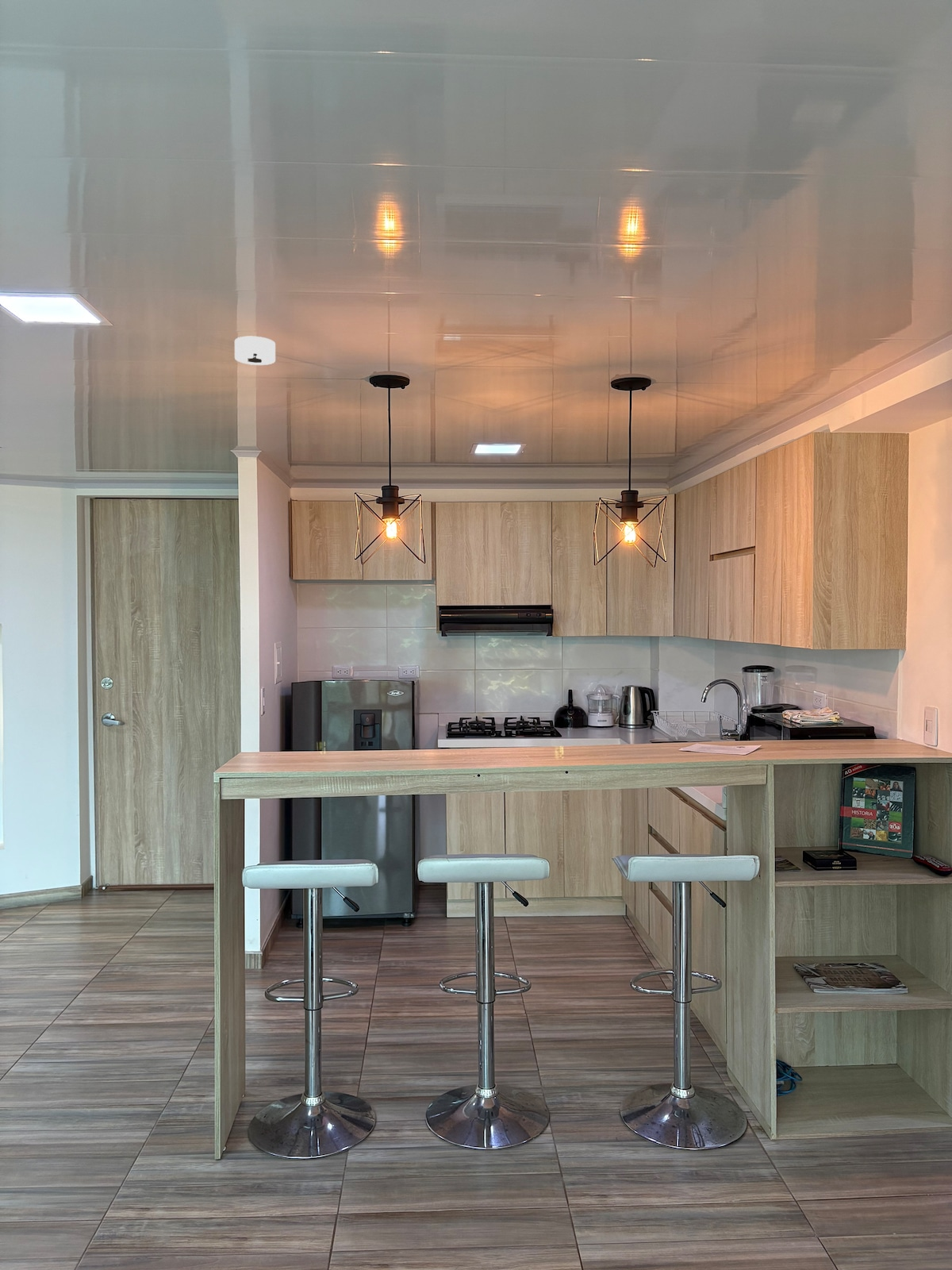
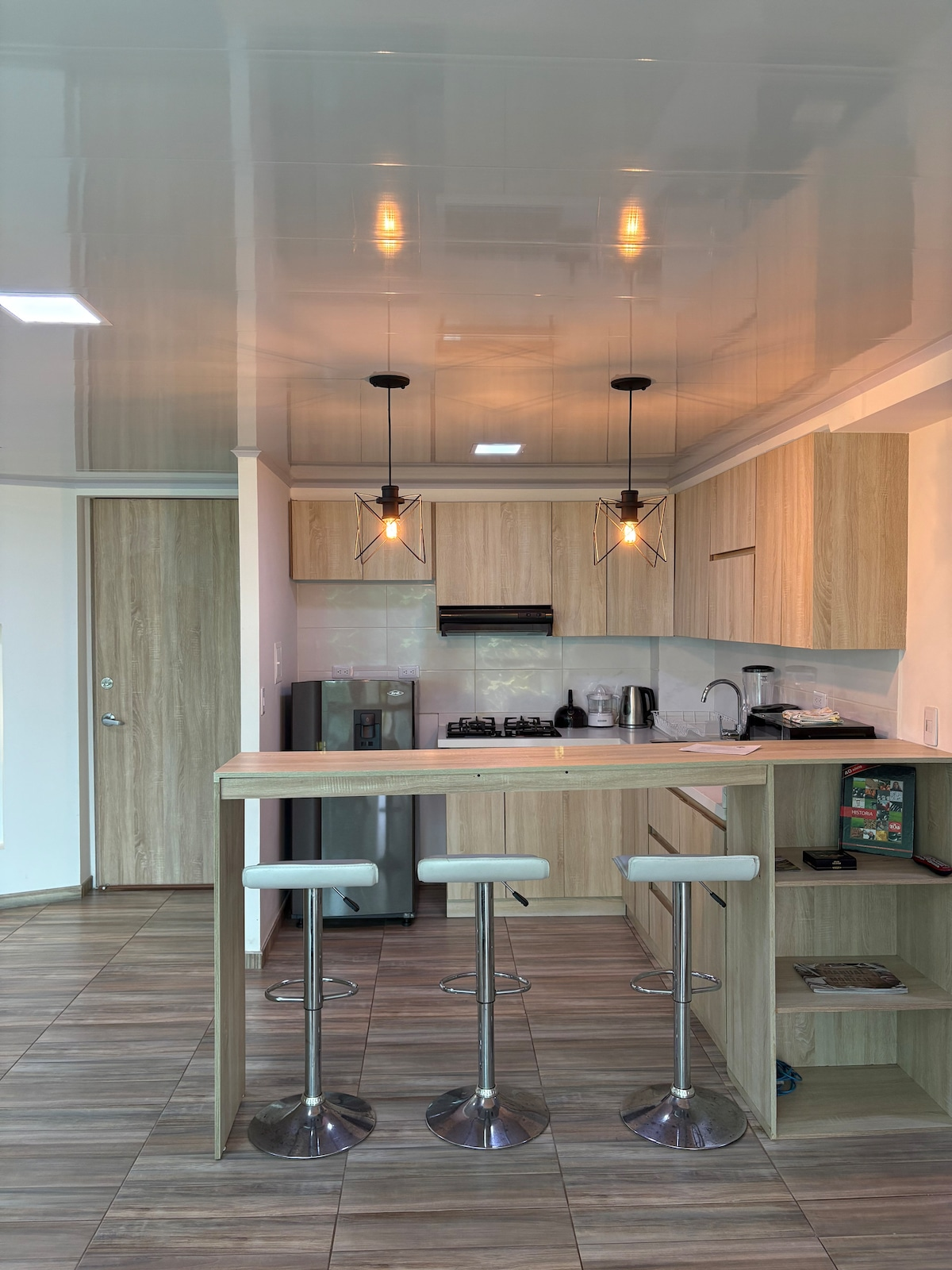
- smoke detector [234,336,276,366]
